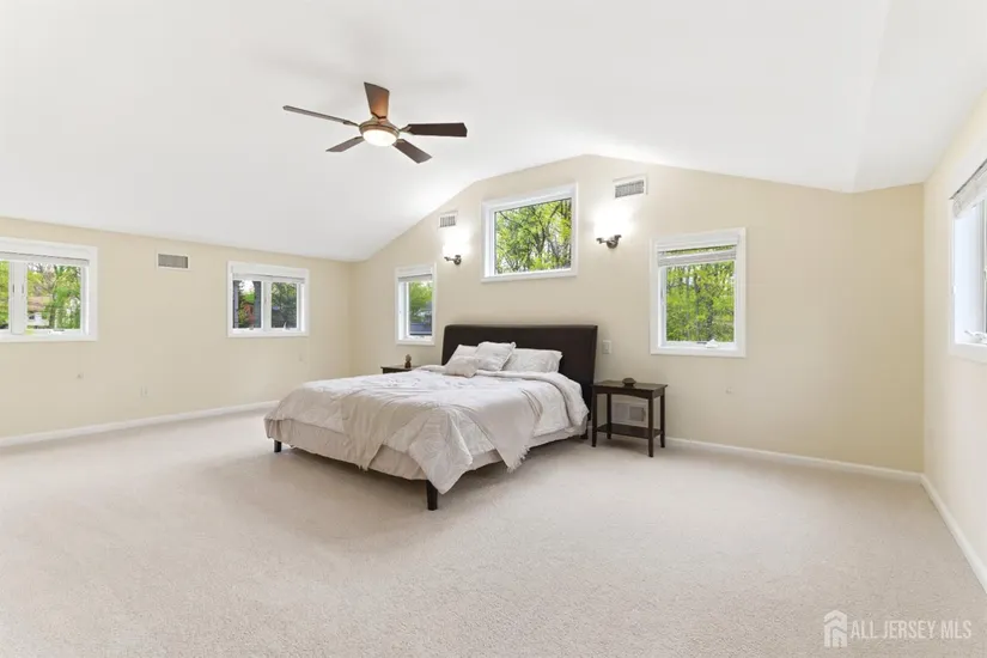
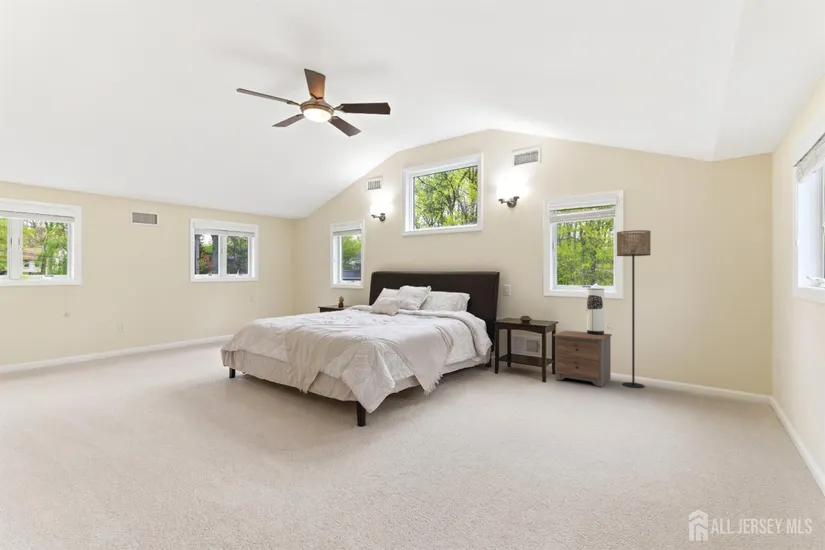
+ nightstand [552,330,613,388]
+ floor lamp [616,229,652,389]
+ table lamp [586,287,605,335]
